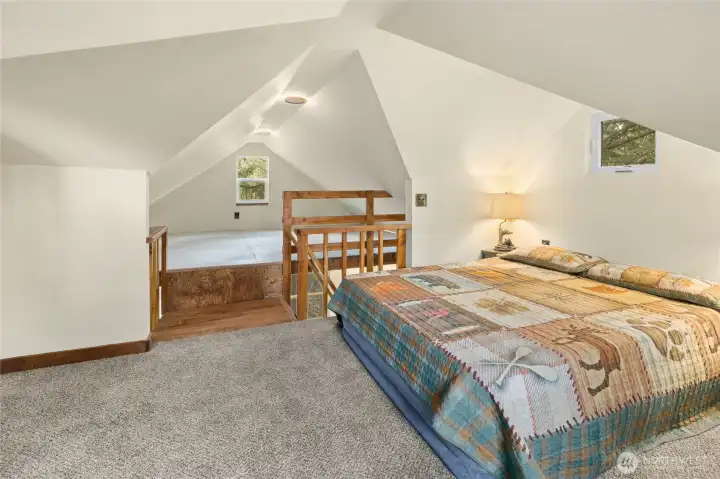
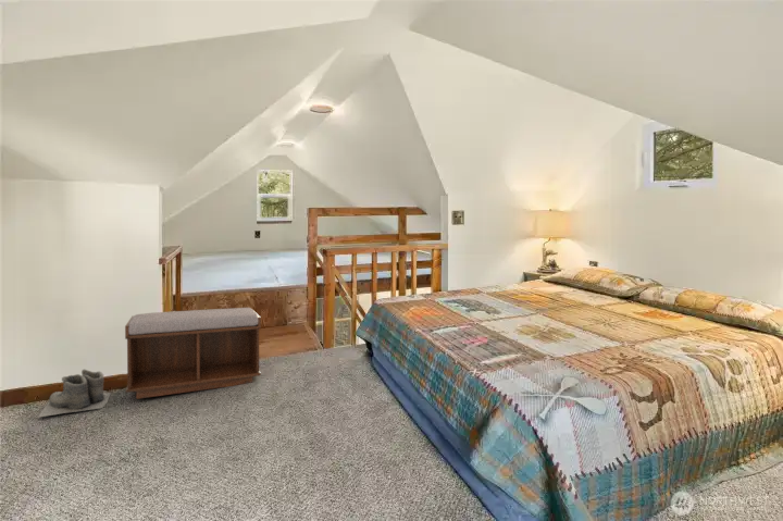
+ bench [124,307,262,400]
+ boots [37,369,112,419]
